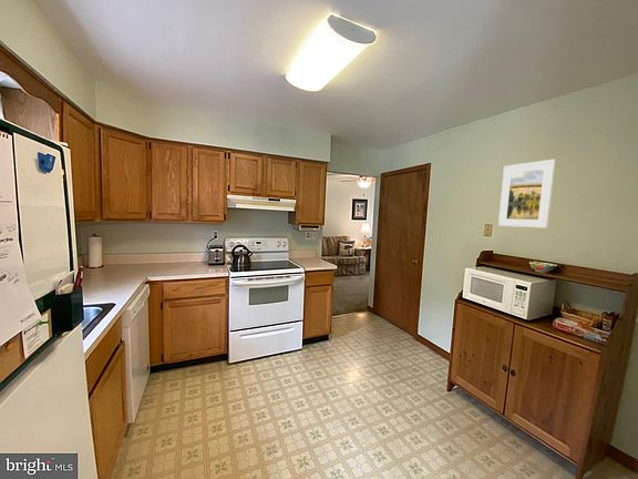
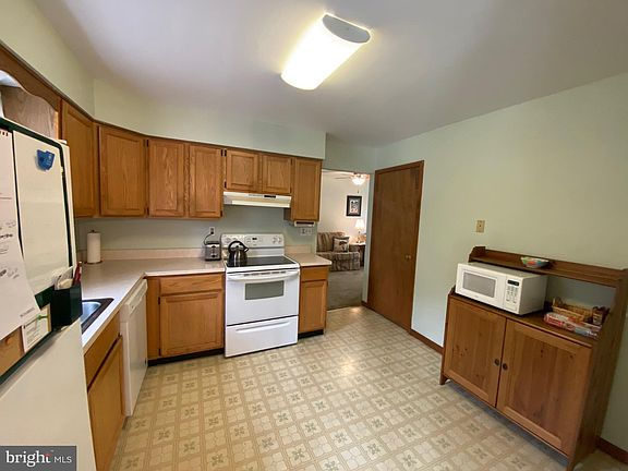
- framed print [497,159,557,230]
